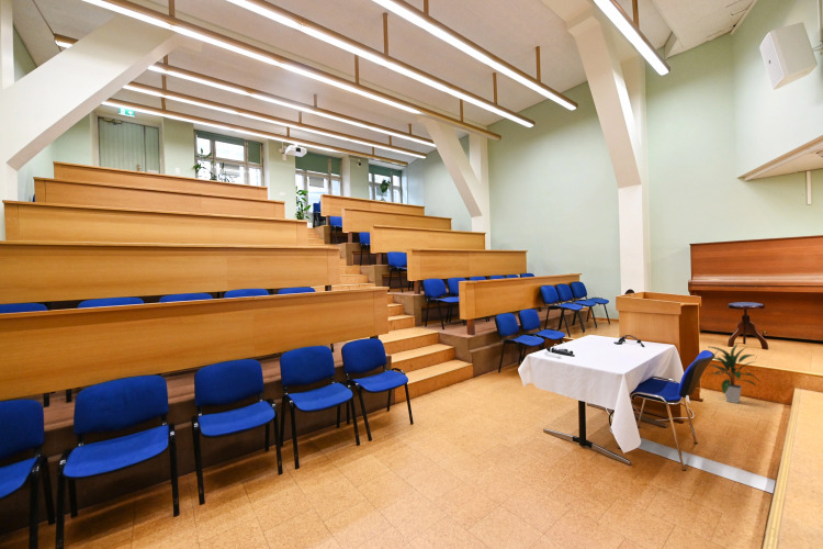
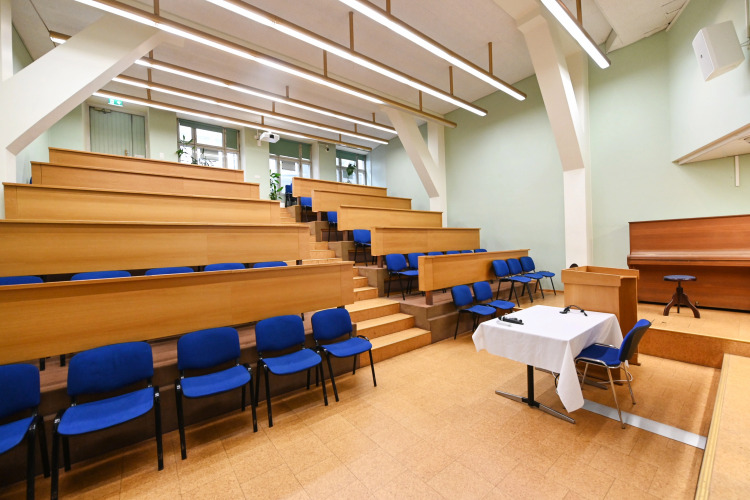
- indoor plant [707,341,762,404]
